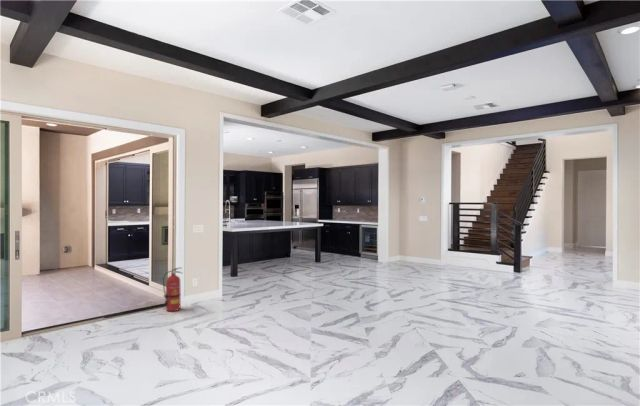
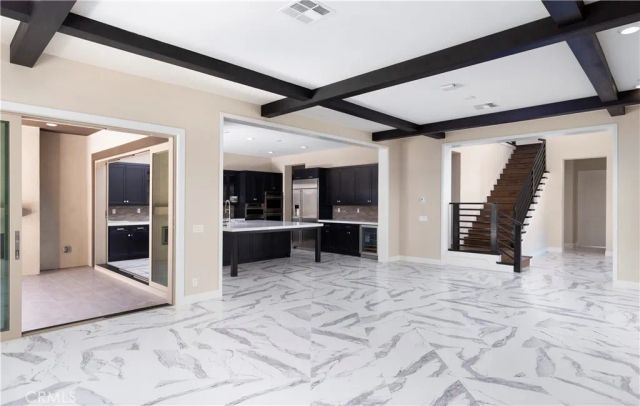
- fire extinguisher [162,267,183,312]
